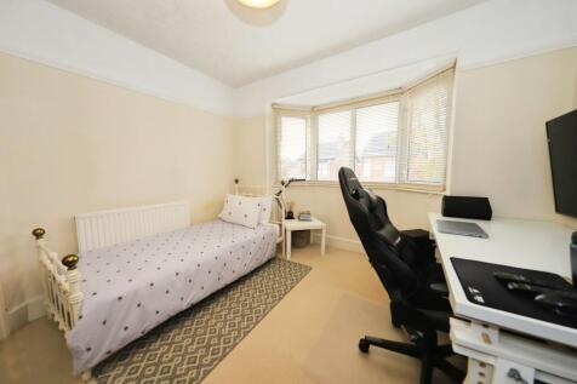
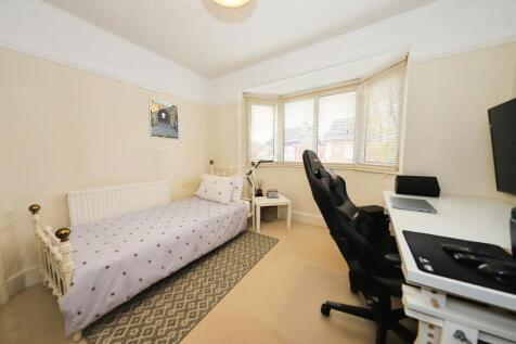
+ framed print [147,97,180,141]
